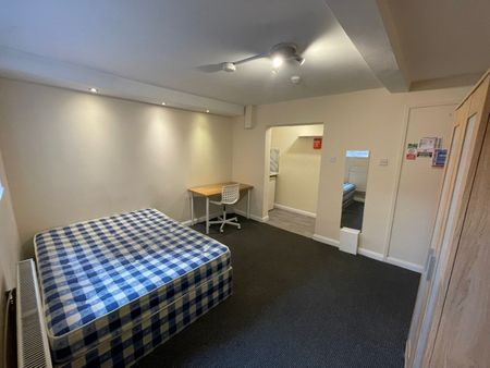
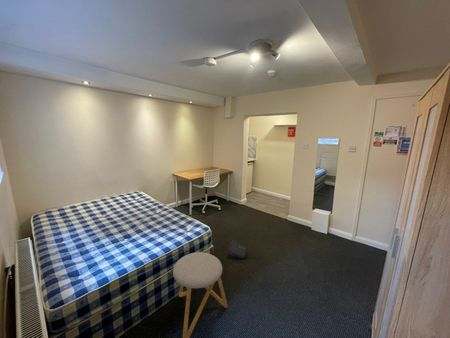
+ bag [226,238,249,259]
+ stool [172,251,229,338]
